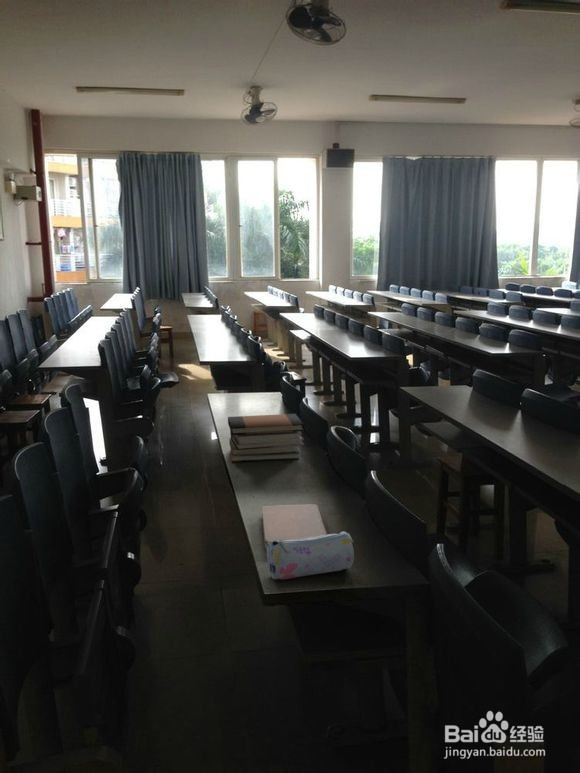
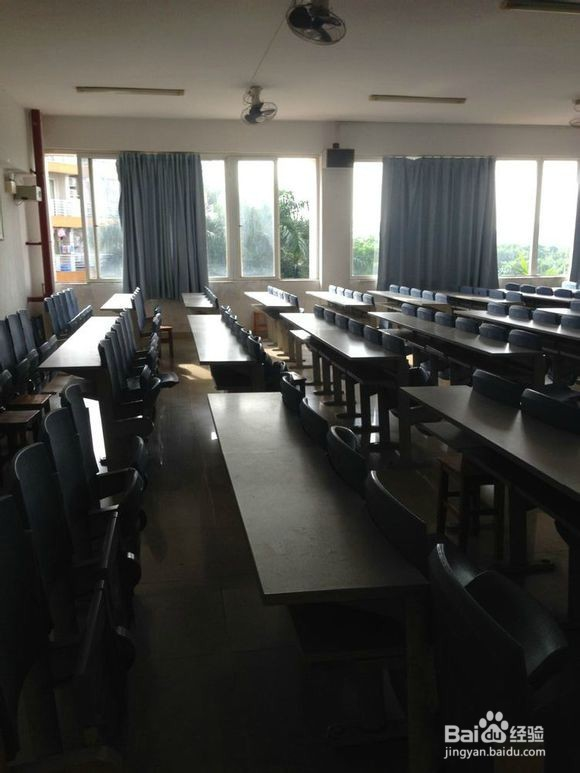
- pencil case [266,531,355,580]
- book stack [227,413,305,463]
- notebook [261,503,328,552]
